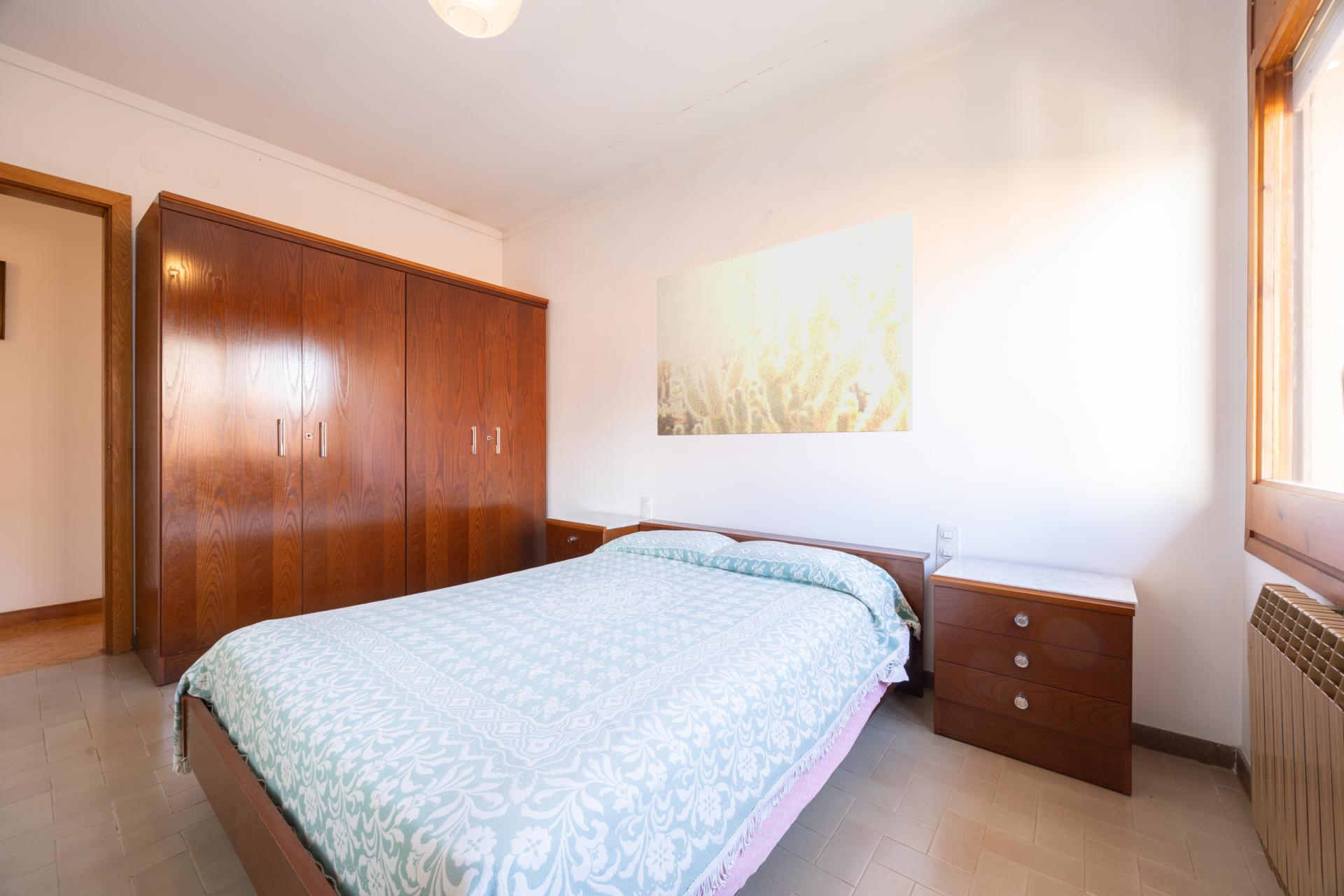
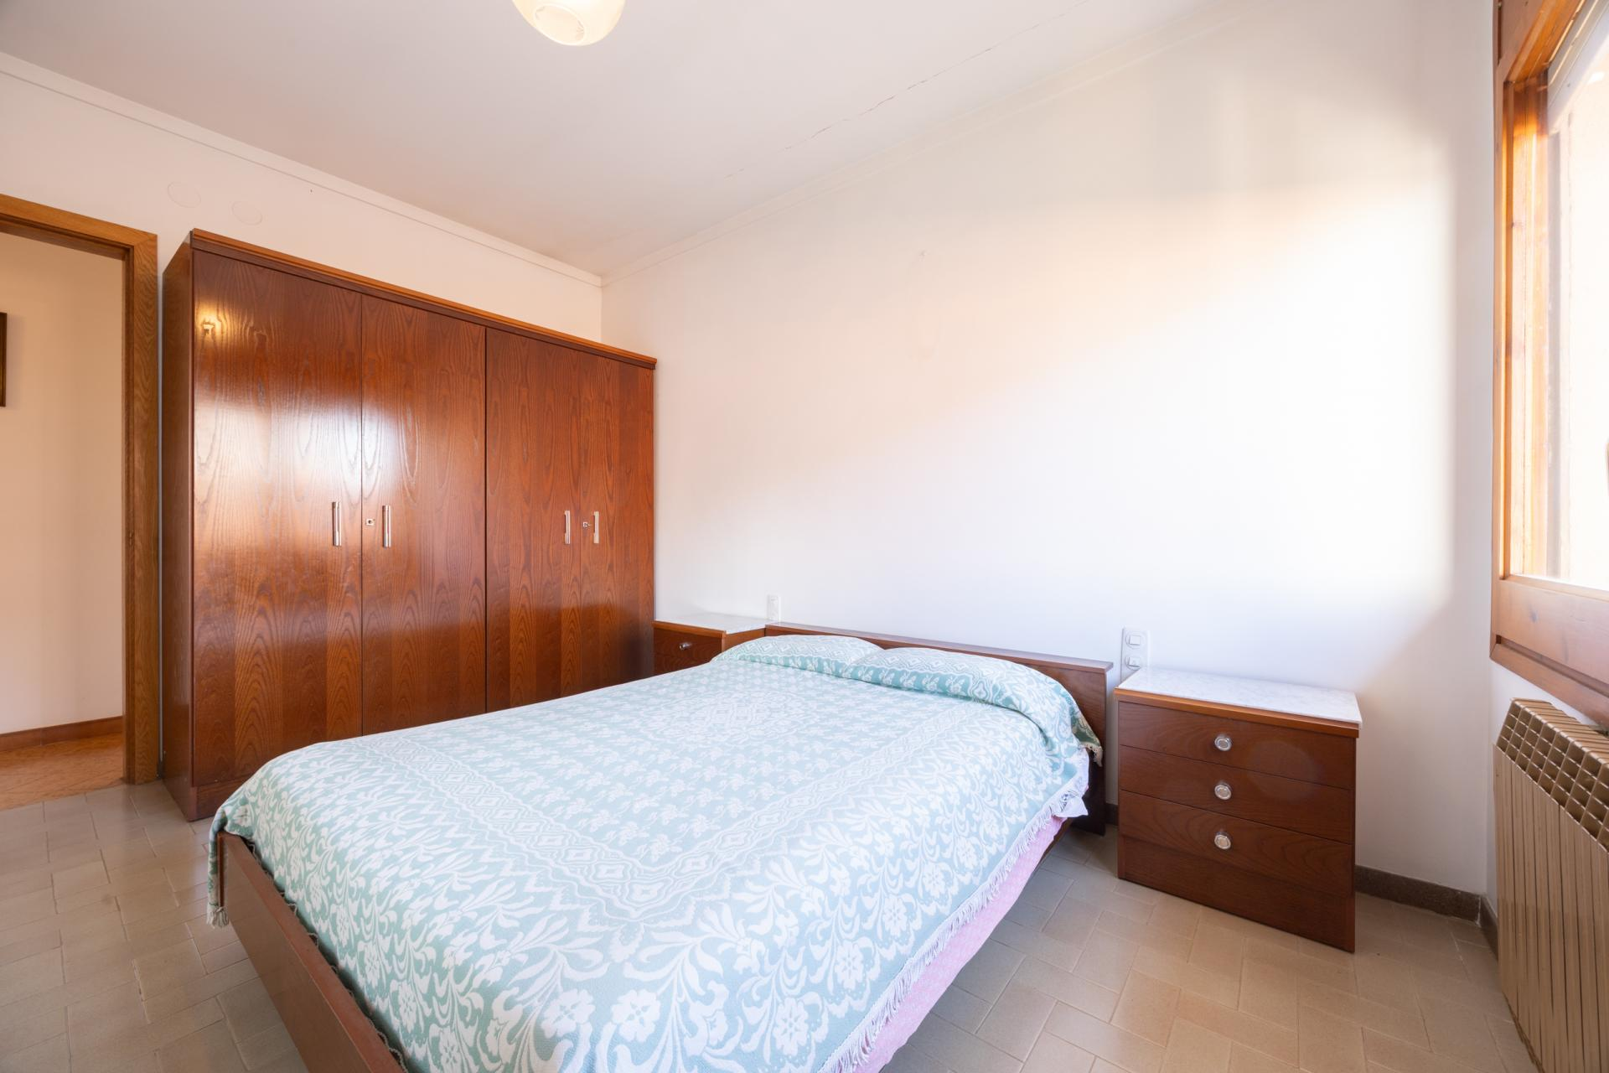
- wall art [657,210,914,436]
